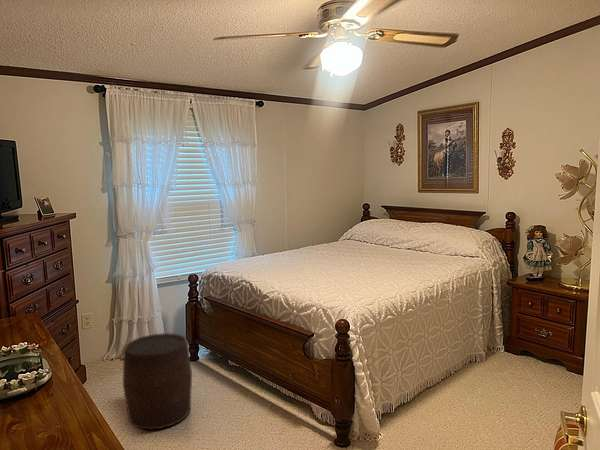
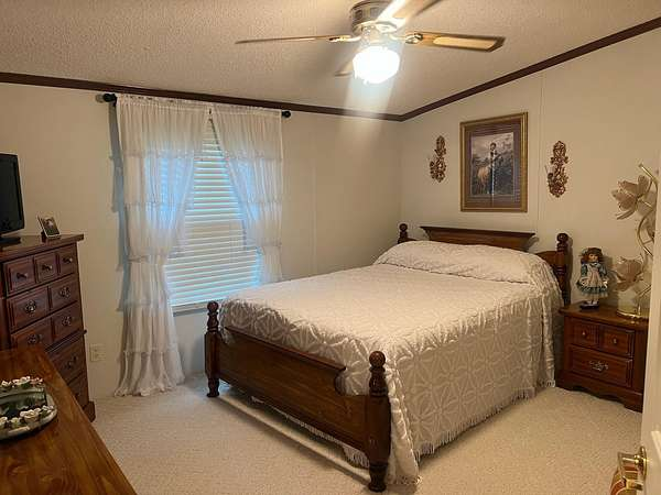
- stool [122,332,193,431]
